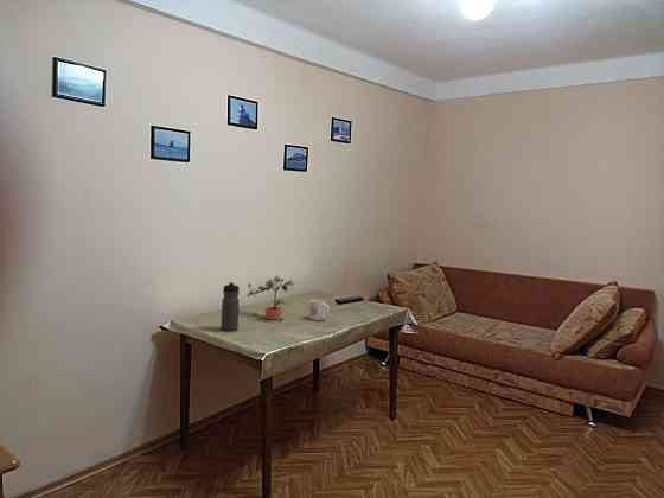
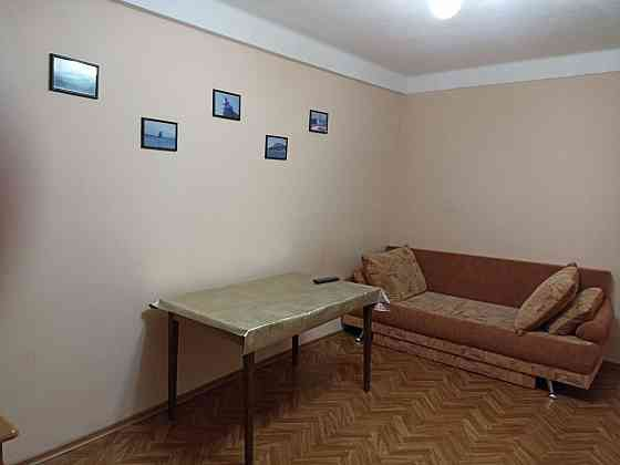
- potted plant [245,275,295,321]
- mug [308,299,330,321]
- water bottle [219,281,241,332]
